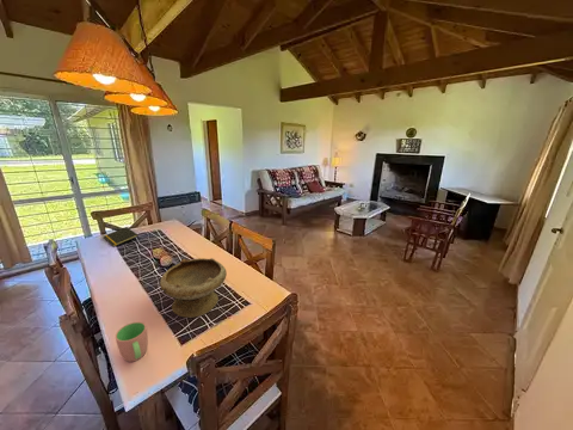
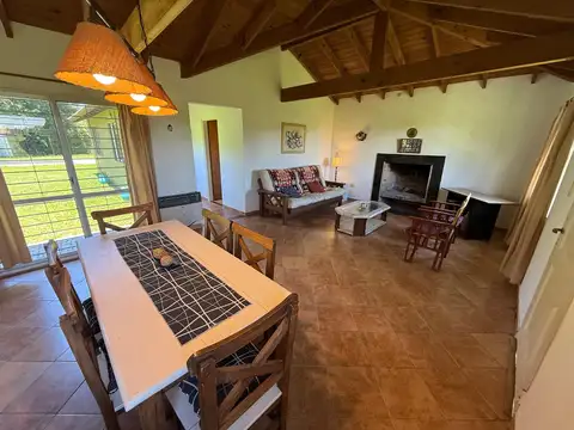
- cup [115,321,149,363]
- notepad [103,226,140,247]
- bowl [159,257,228,319]
